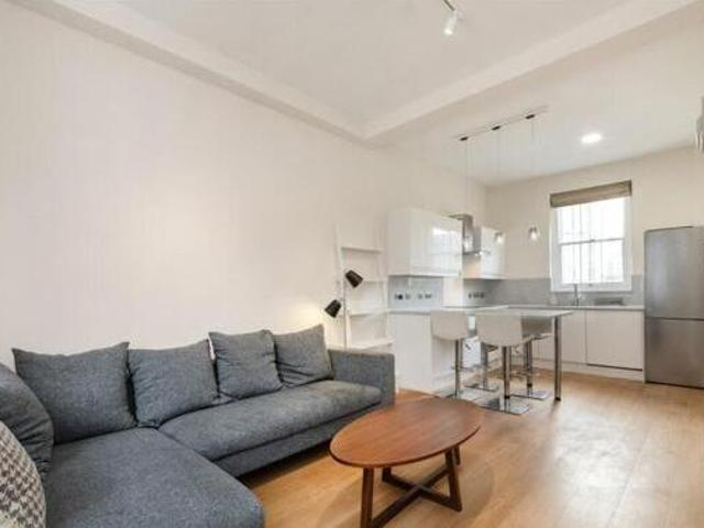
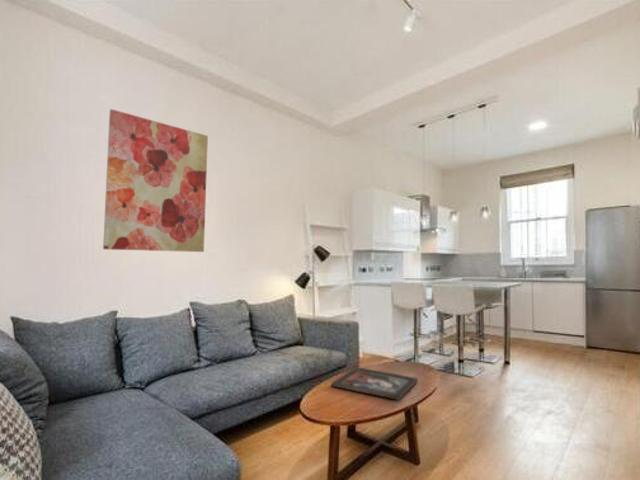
+ wall art [102,108,209,253]
+ religious icon [330,367,419,401]
